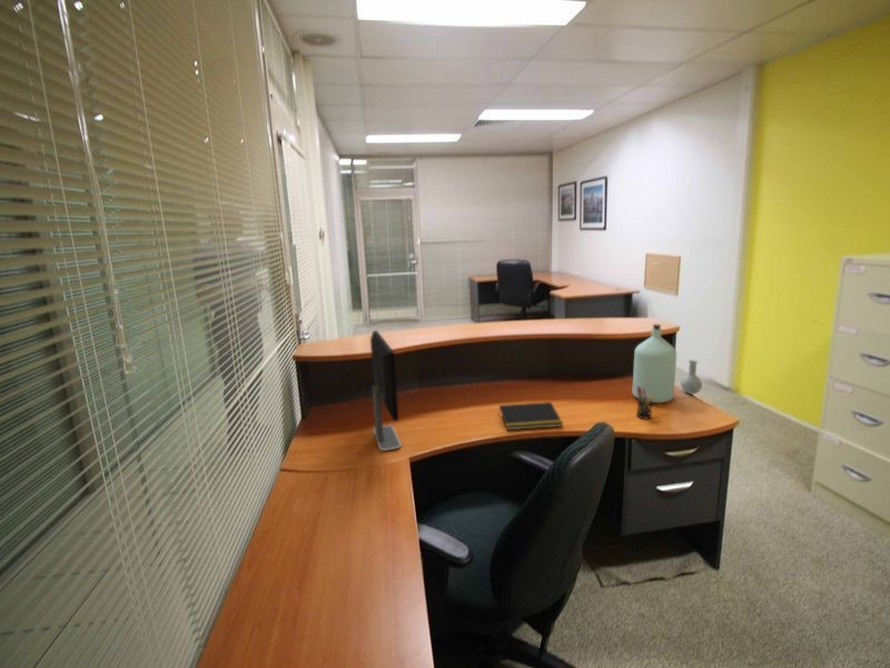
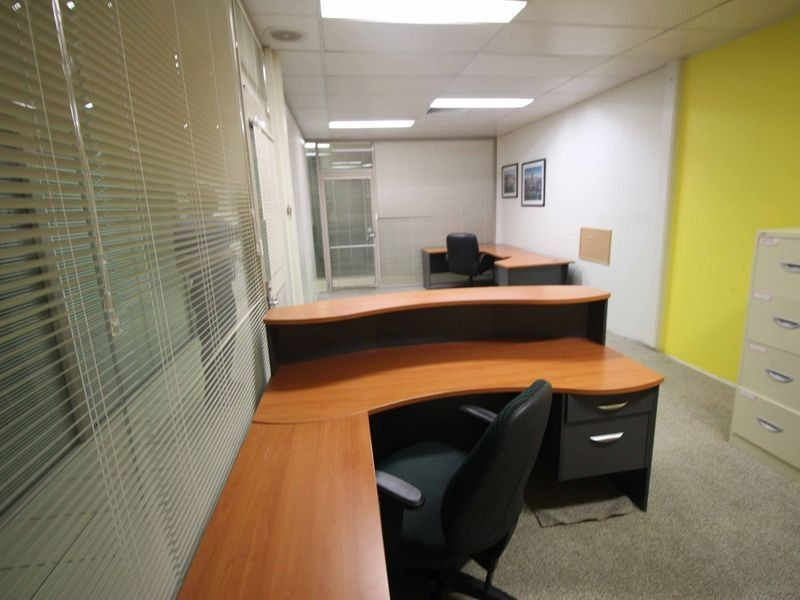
- computer monitor [369,330,403,452]
- pen holder [635,386,655,420]
- bottle [632,323,703,404]
- notepad [497,401,564,431]
